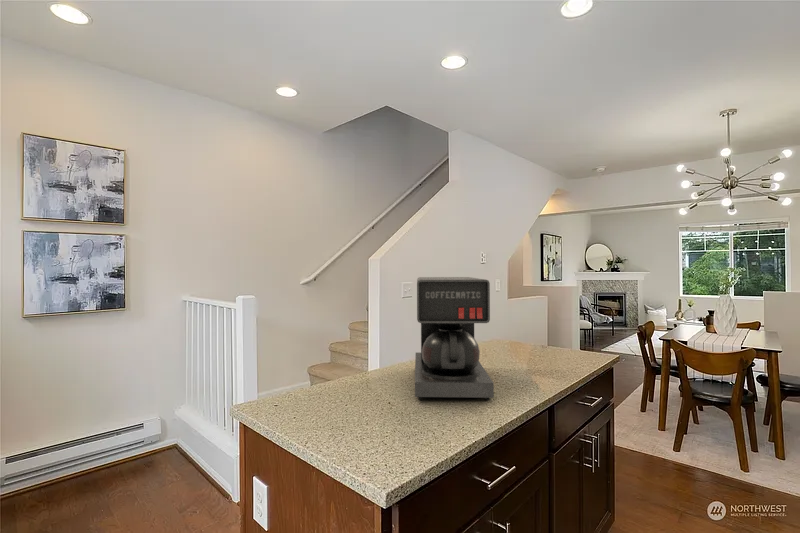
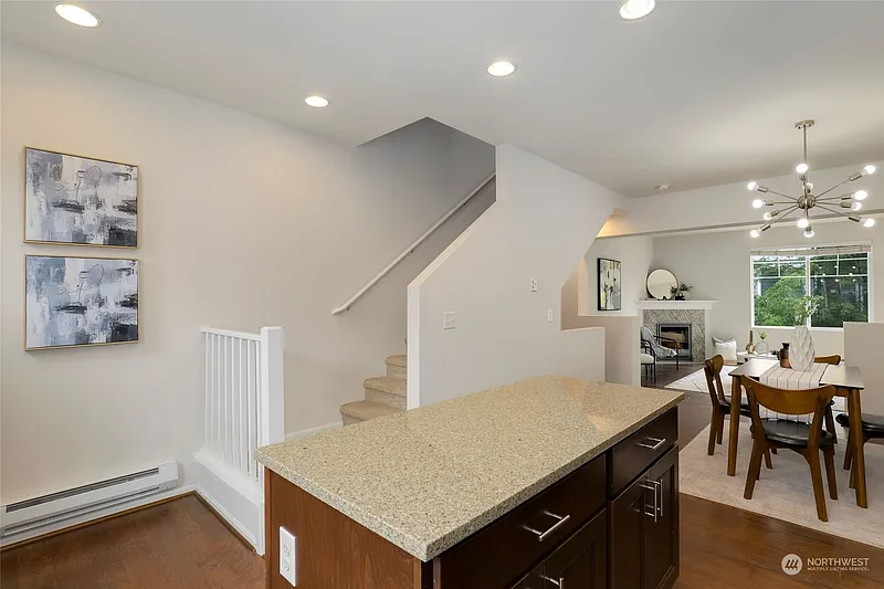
- coffee maker [414,276,495,401]
